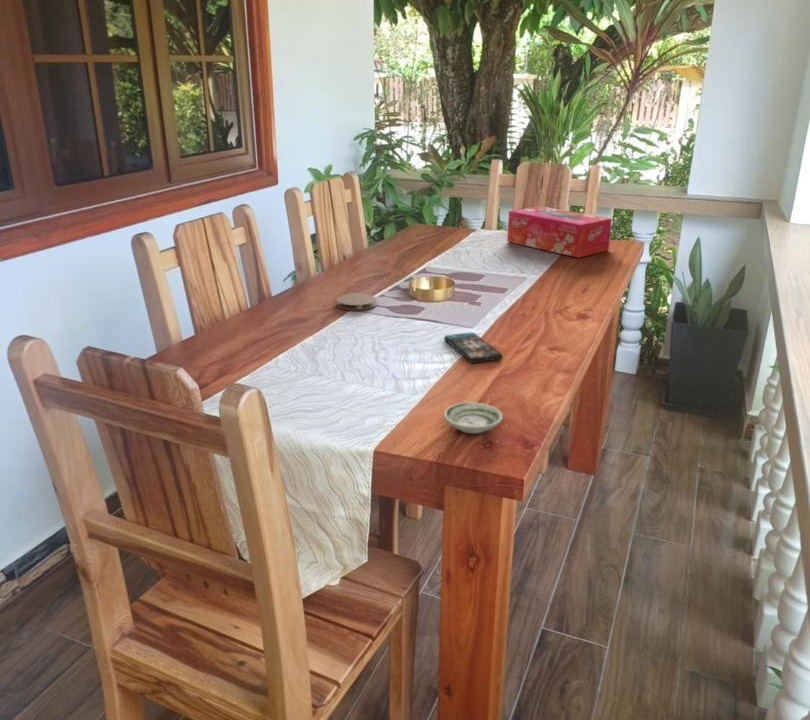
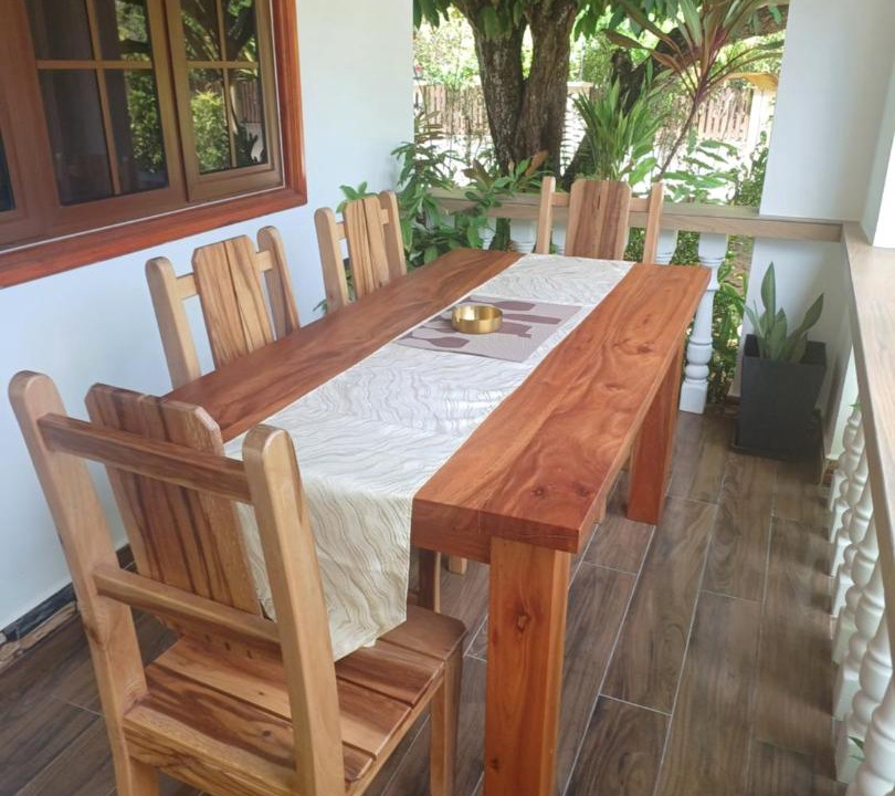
- tissue box [506,205,613,259]
- coaster [335,292,378,311]
- saucer [443,401,504,435]
- smartphone [443,331,504,364]
